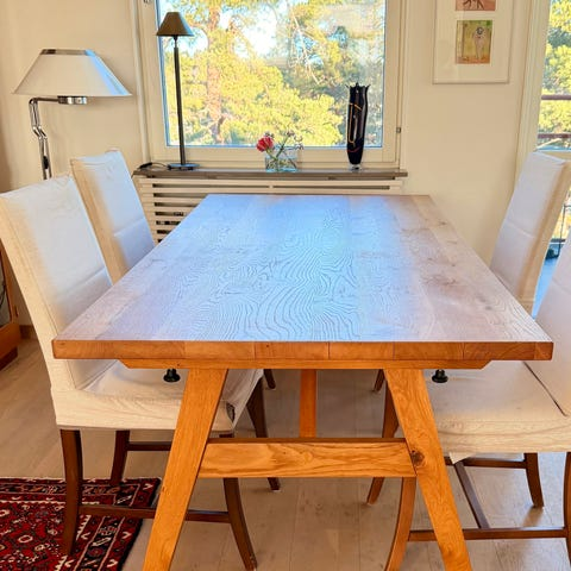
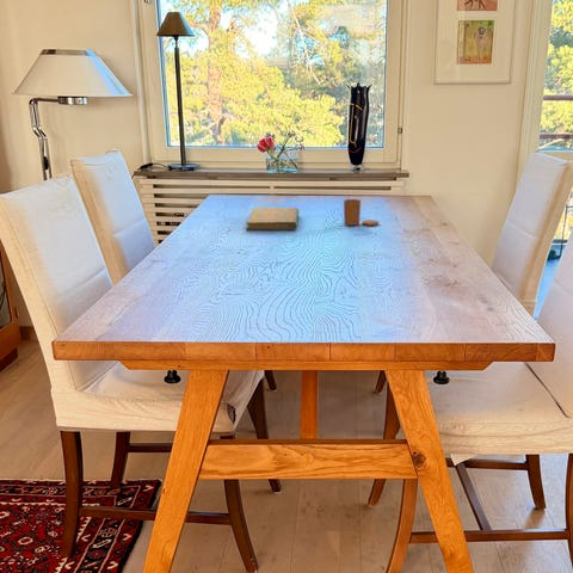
+ notebook [245,207,300,232]
+ candle [343,198,380,227]
